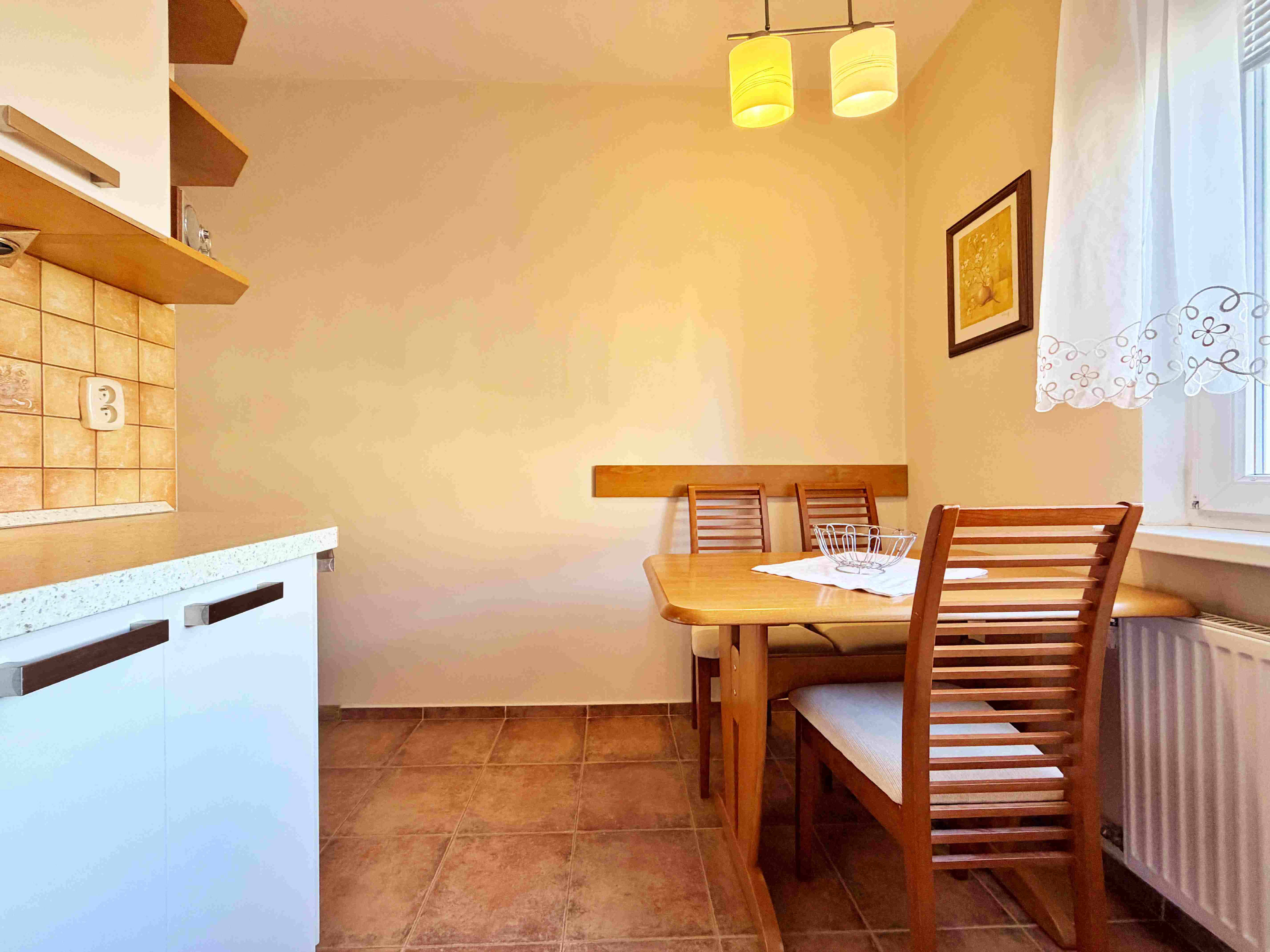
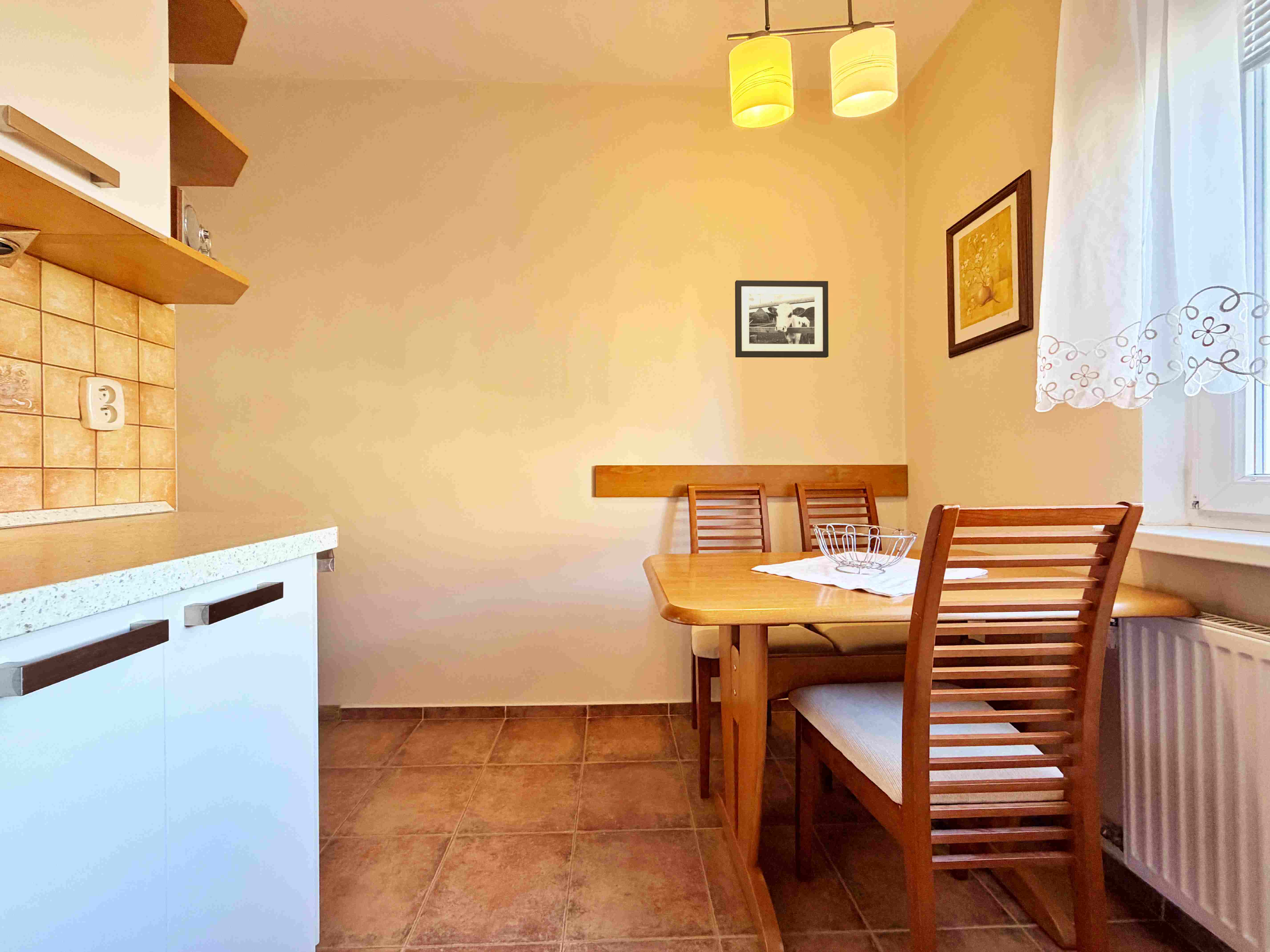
+ picture frame [735,280,829,358]
